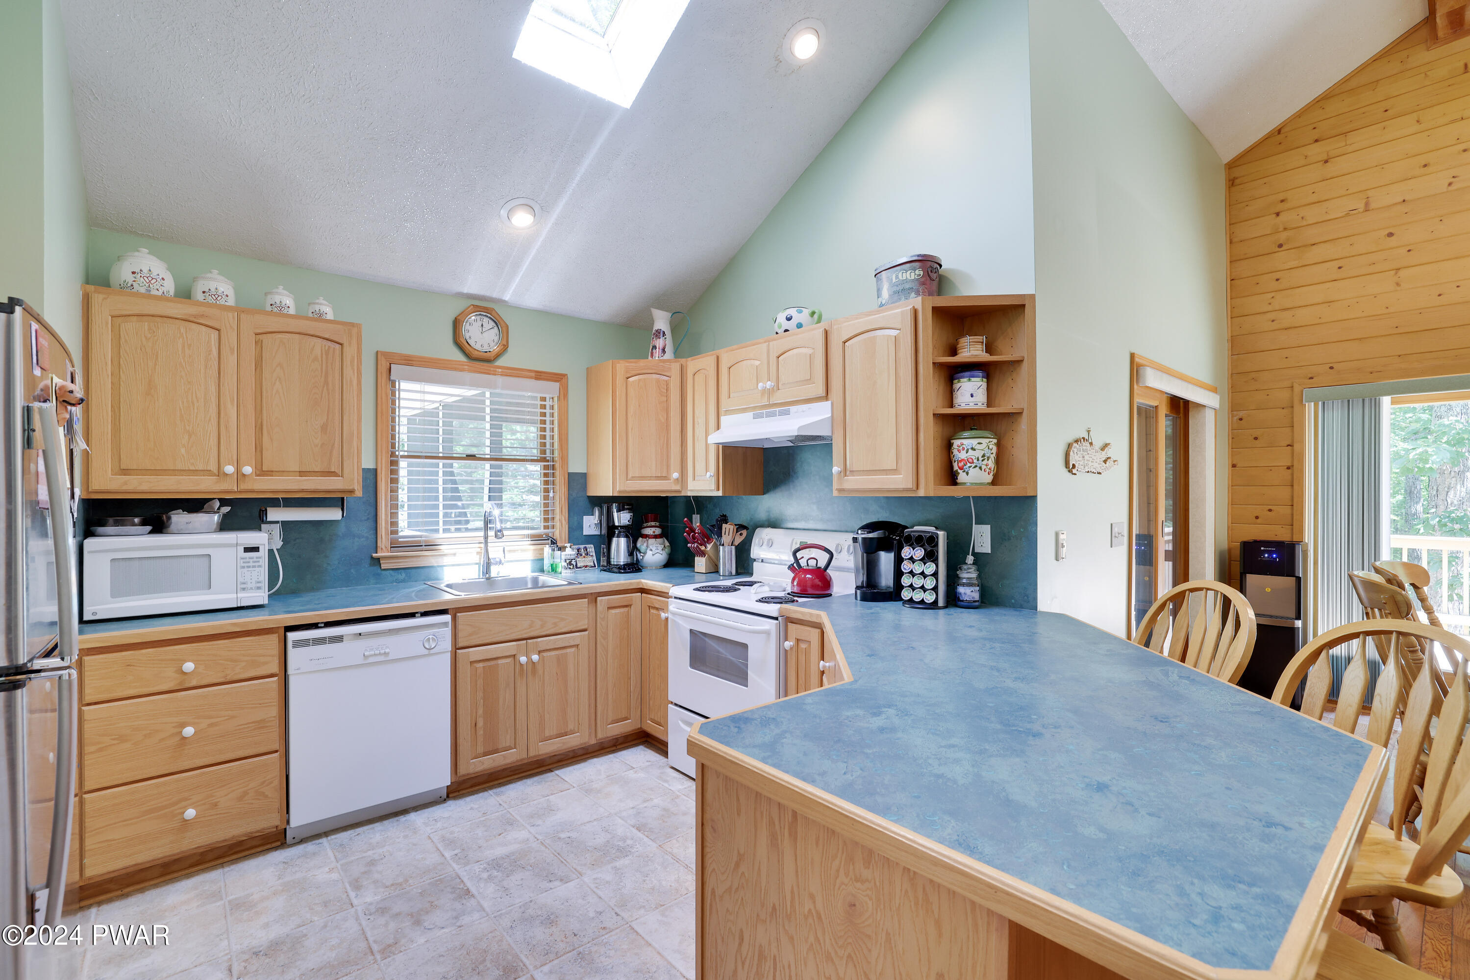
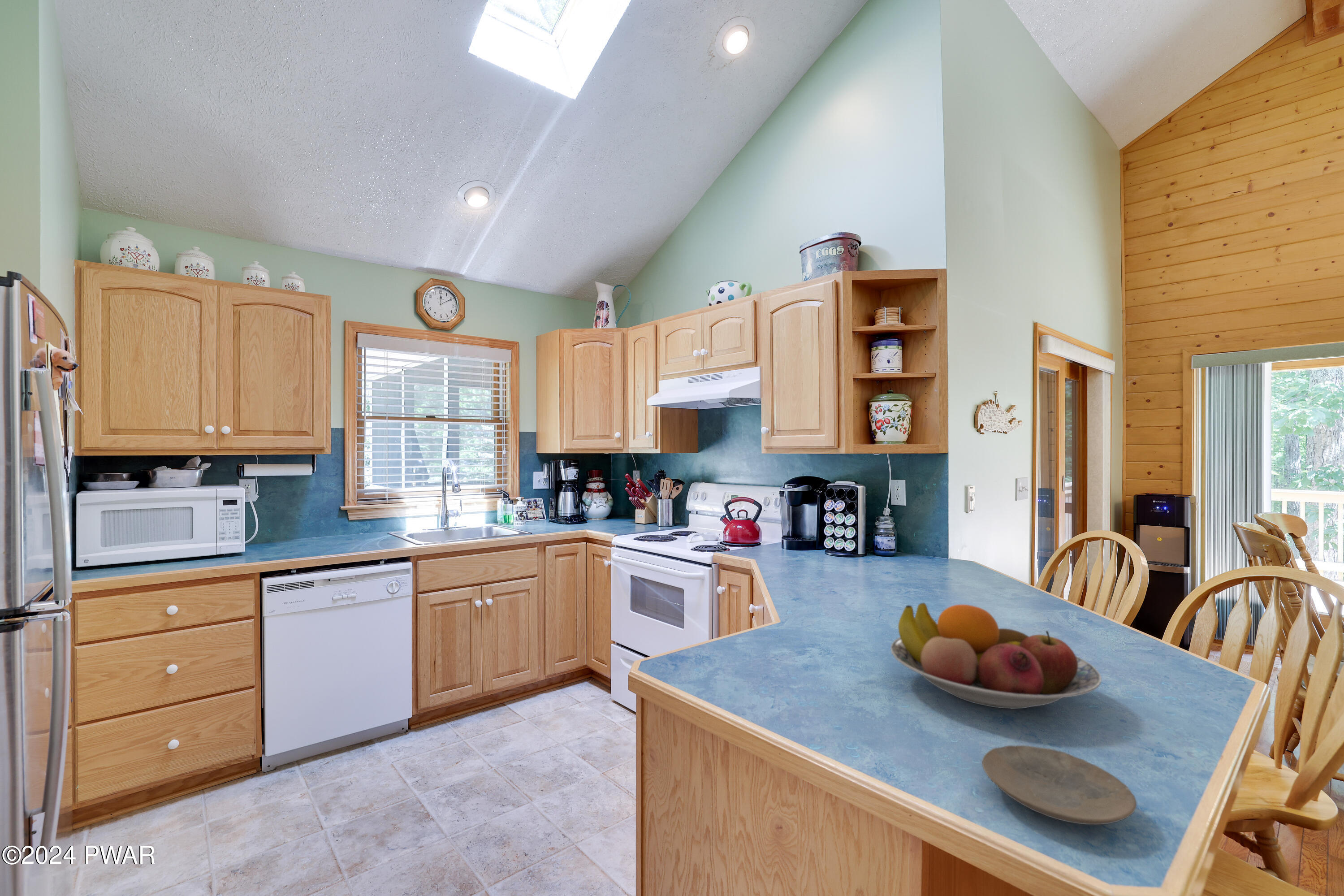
+ fruit bowl [890,602,1102,710]
+ plate [982,745,1137,825]
